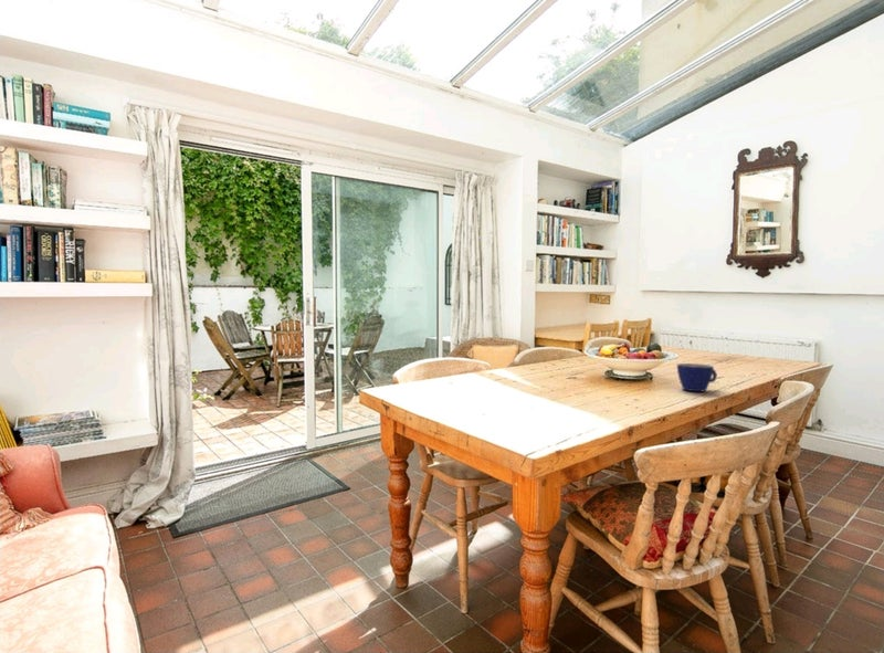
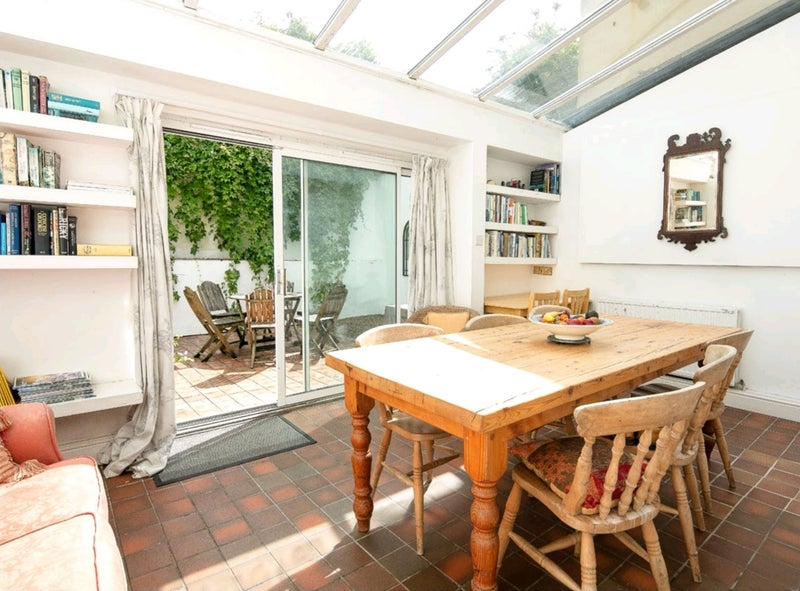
- cup [676,362,718,393]
